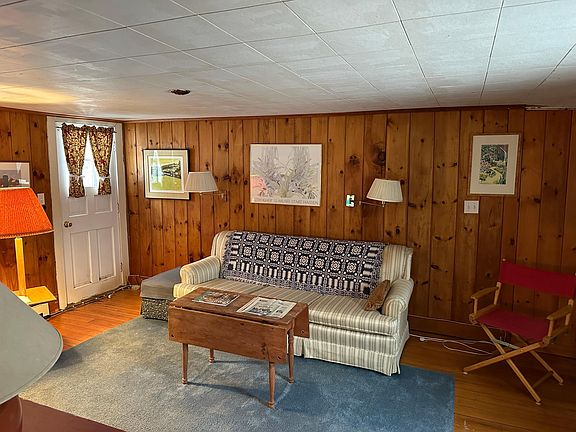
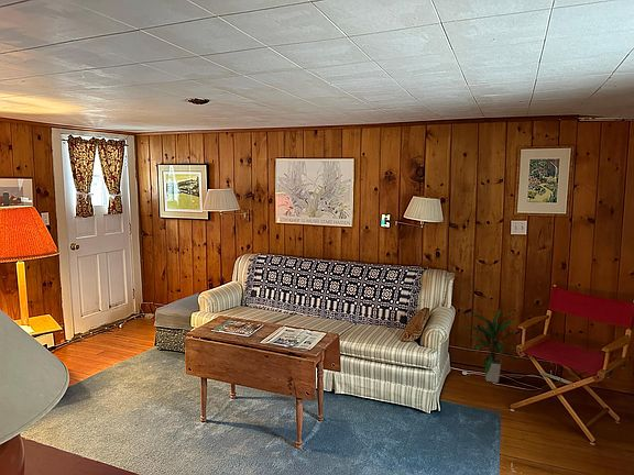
+ indoor plant [466,309,520,384]
